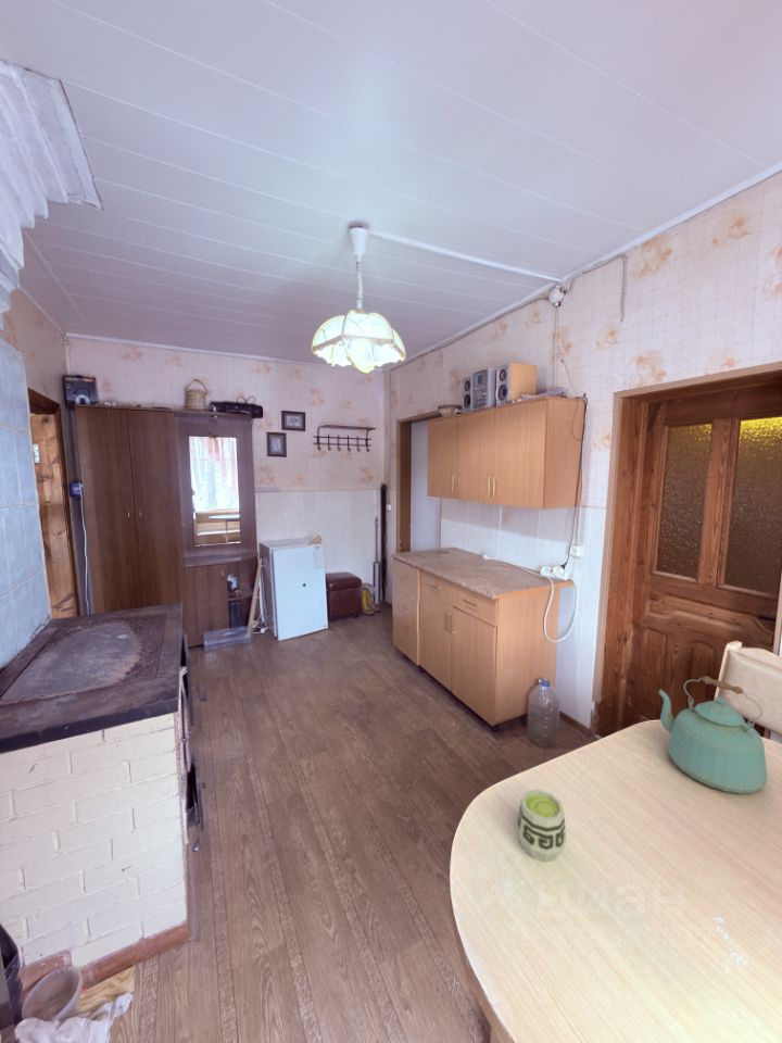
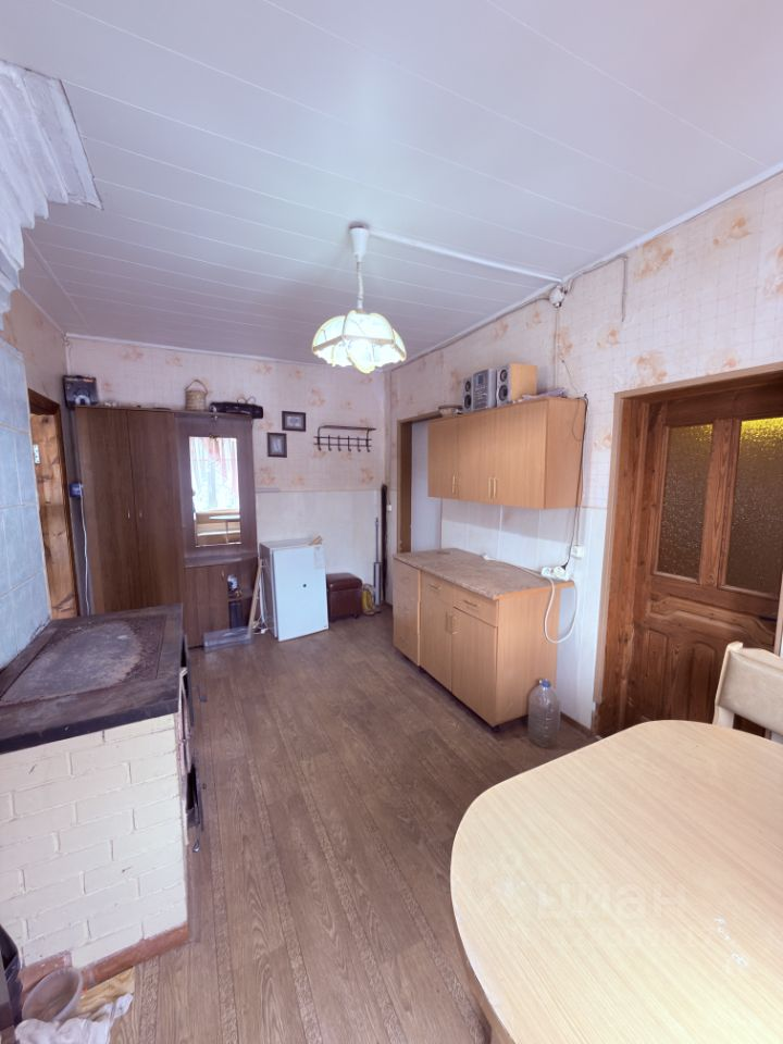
- cup [516,789,567,864]
- kettle [656,675,769,794]
